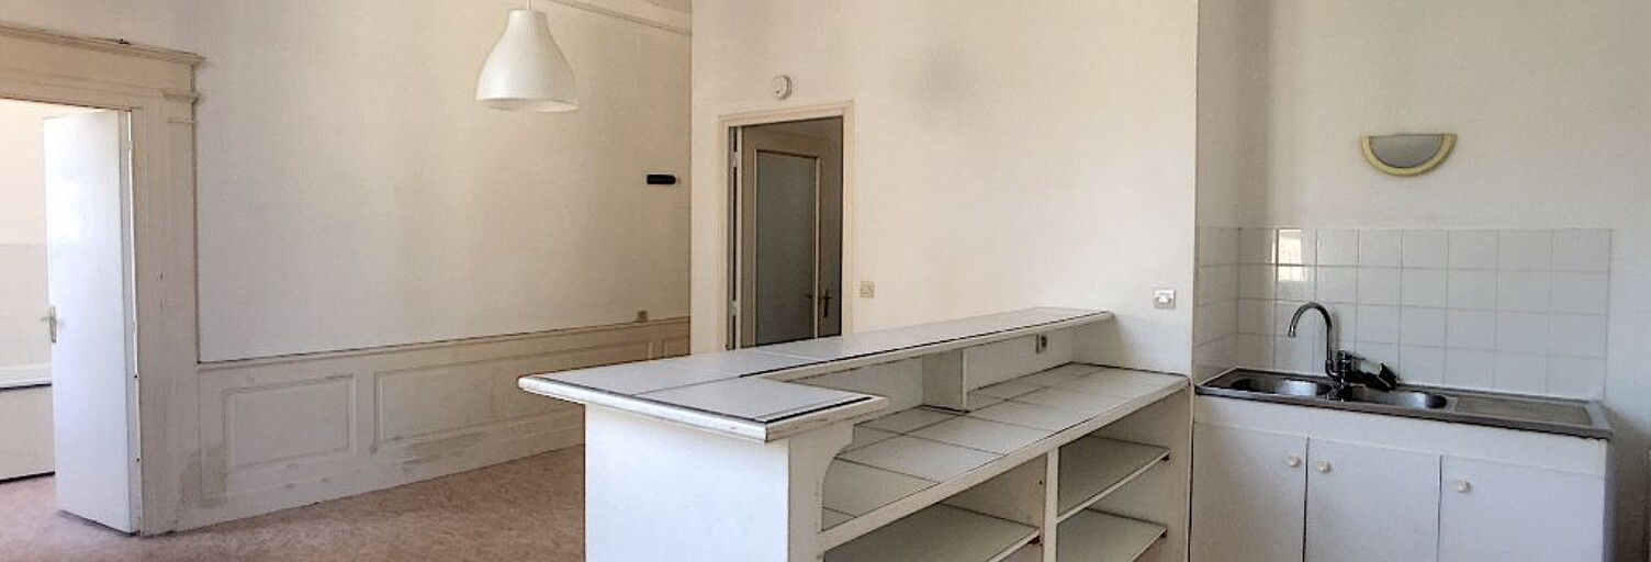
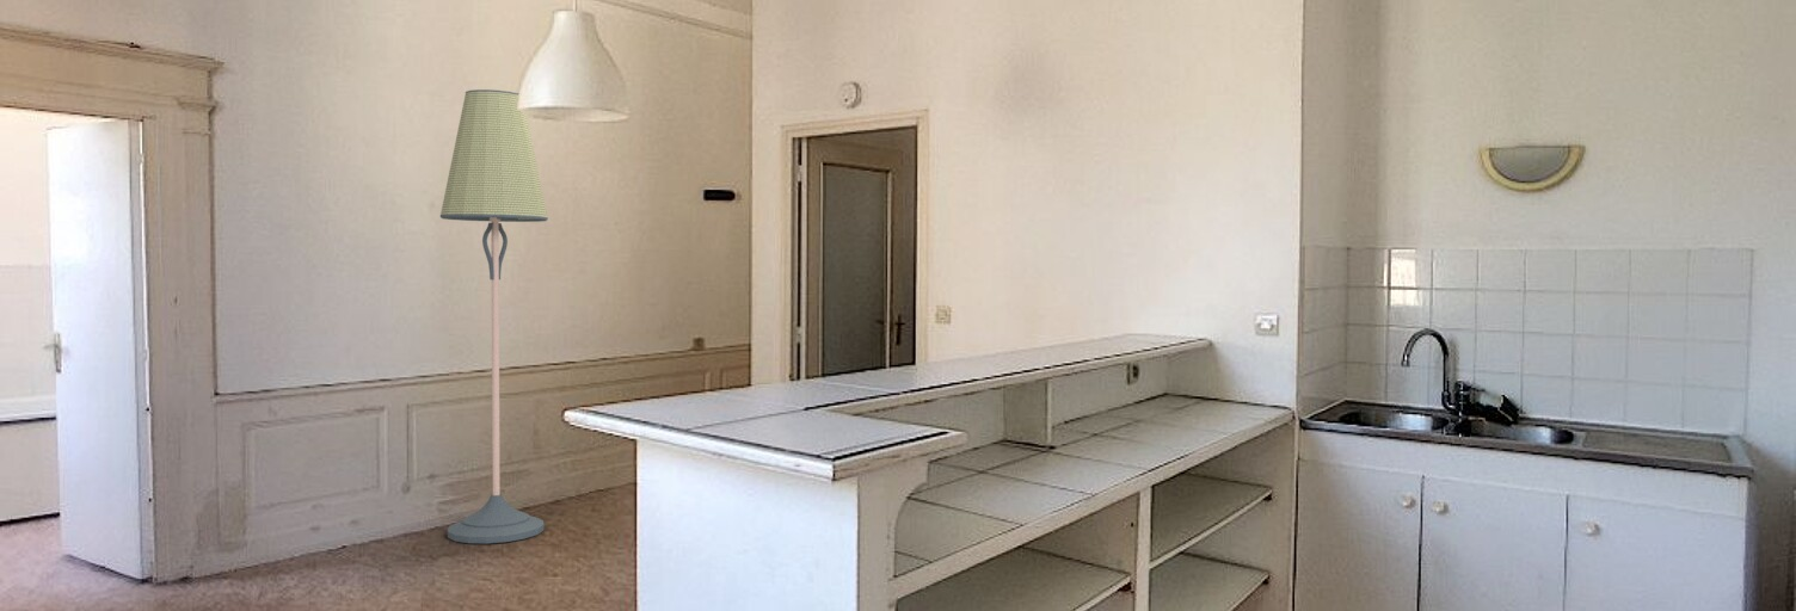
+ floor lamp [439,88,549,544]
